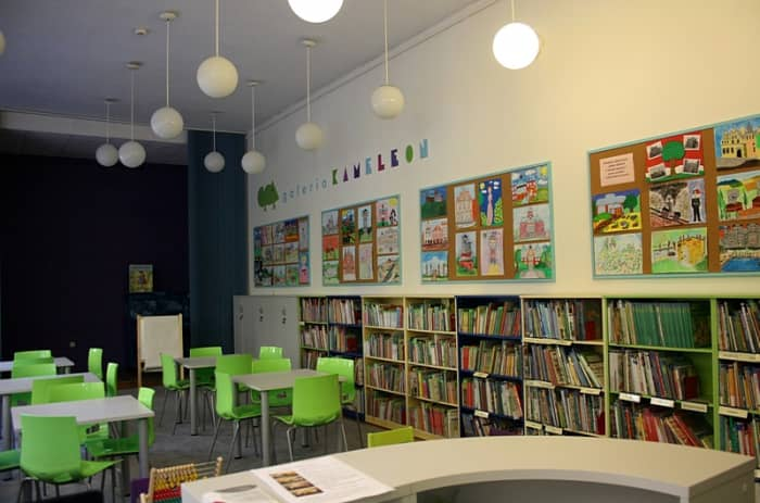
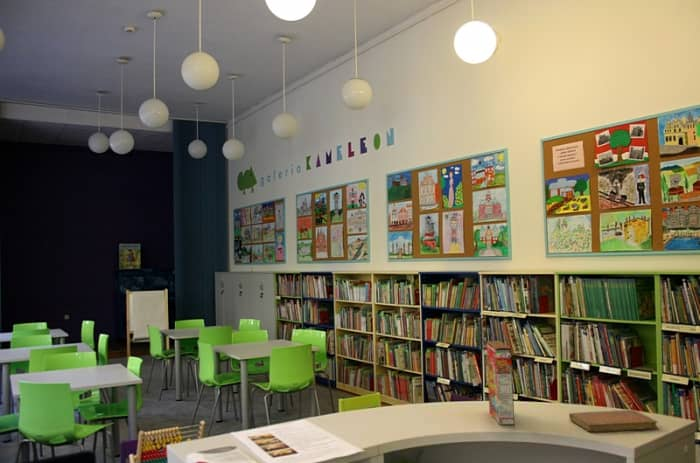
+ notebook [568,409,659,433]
+ cereal box [485,340,516,426]
